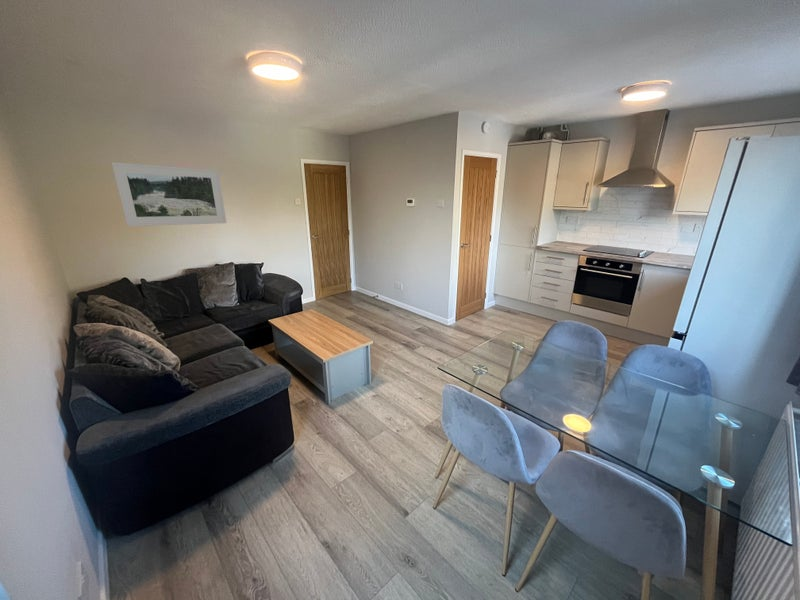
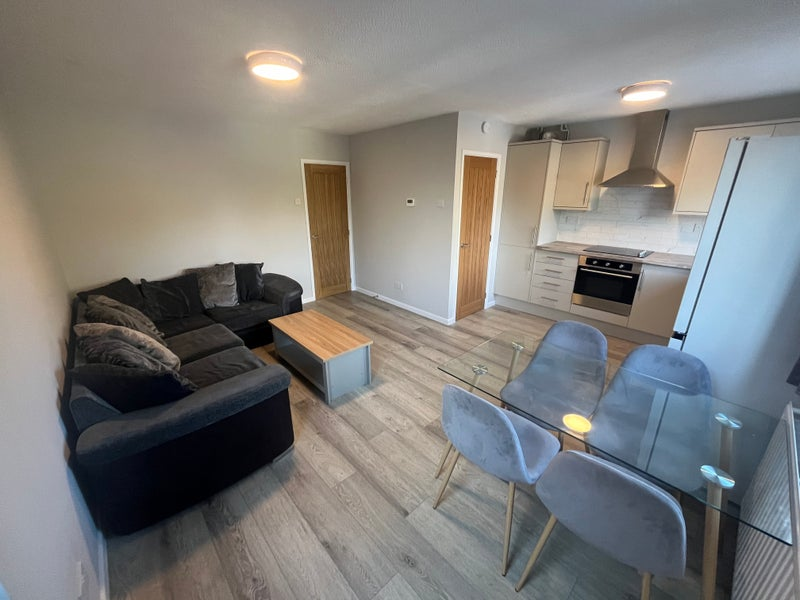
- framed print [111,161,228,227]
